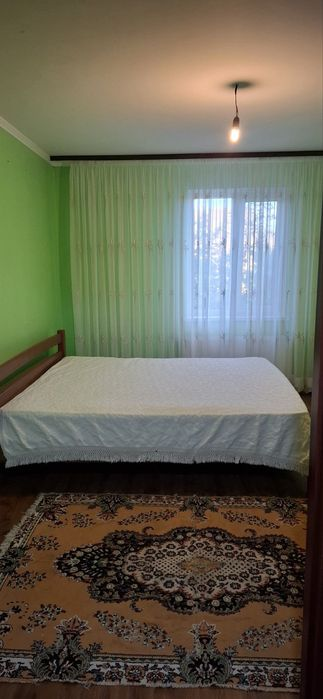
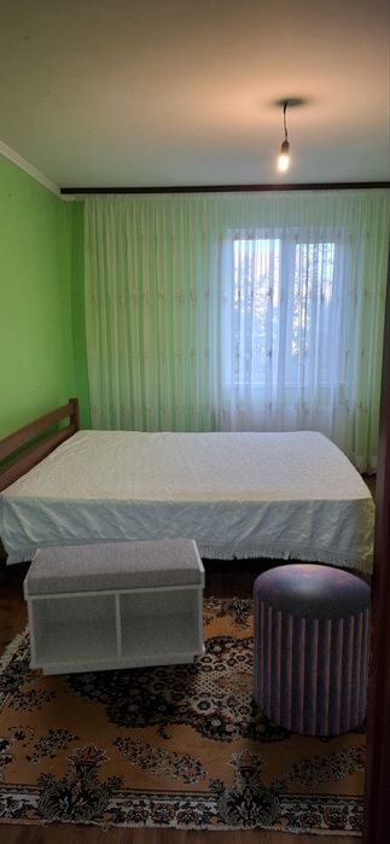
+ bench [23,537,206,676]
+ pouf [252,563,372,738]
